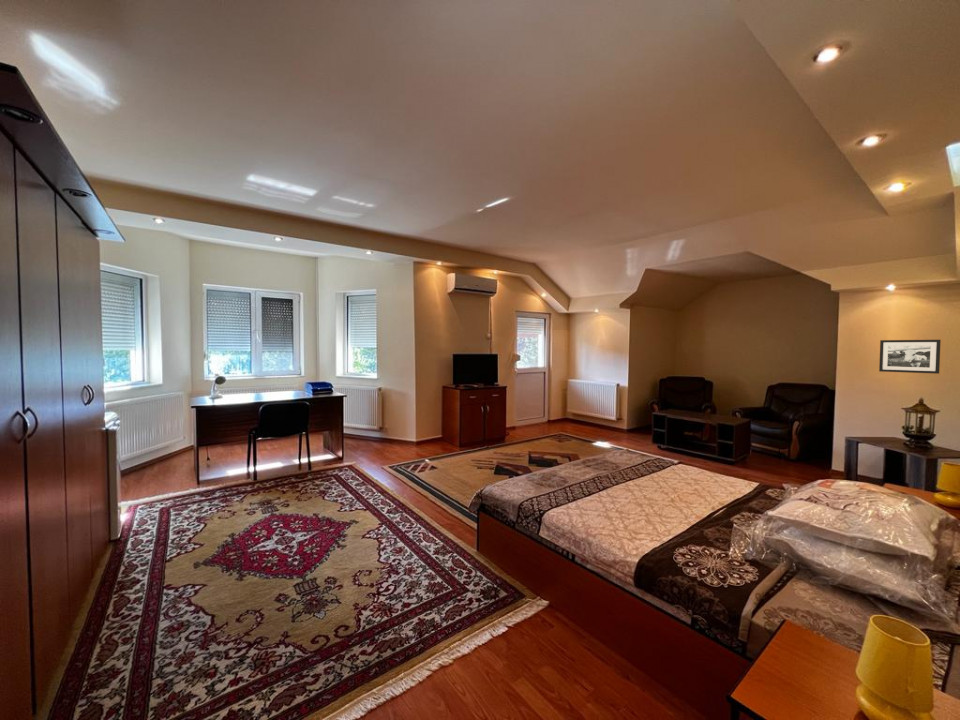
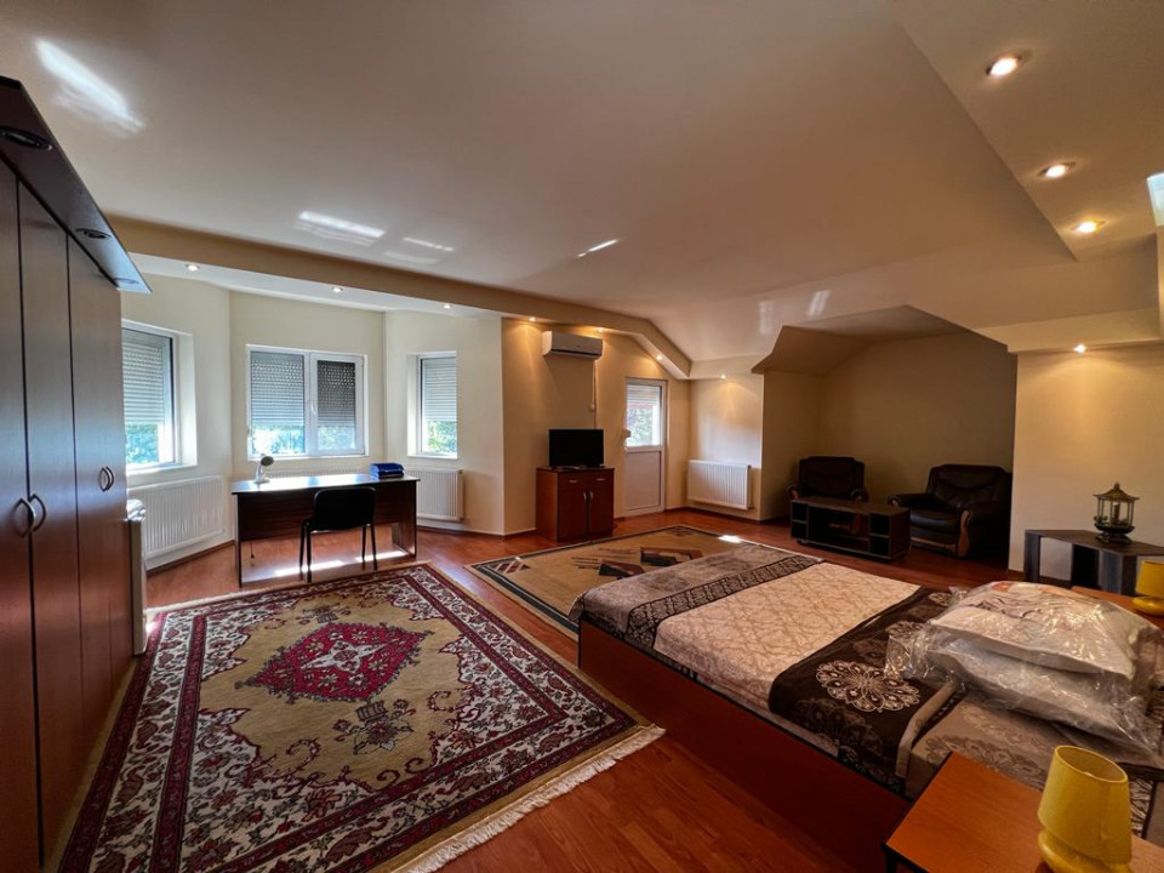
- picture frame [878,339,942,375]
